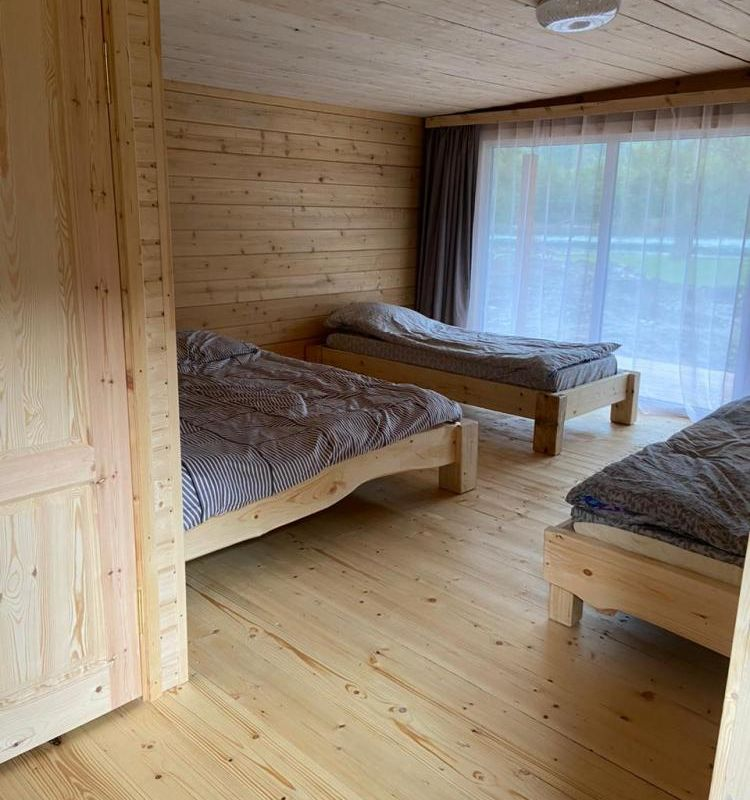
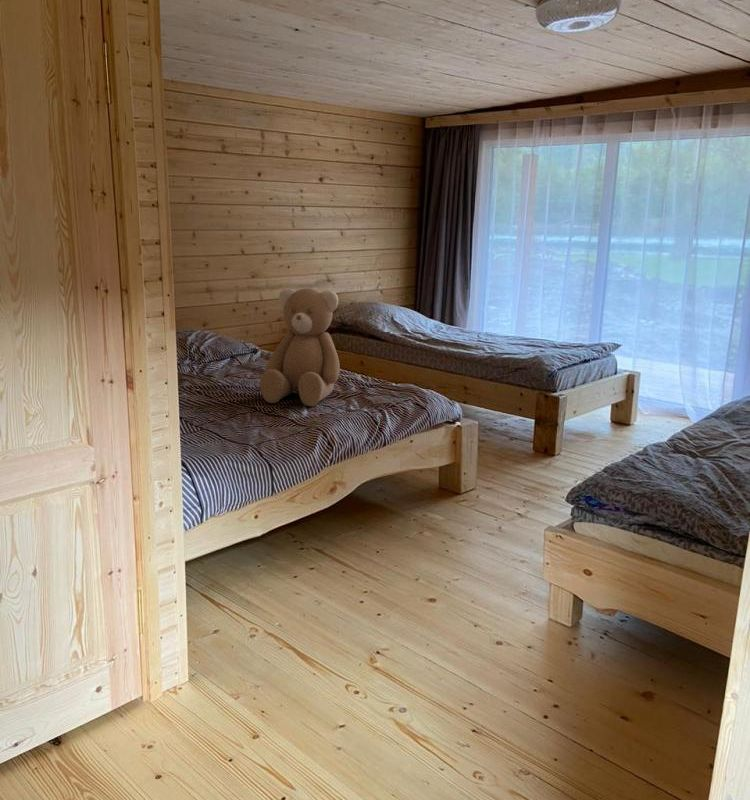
+ teddy bear [259,287,341,407]
